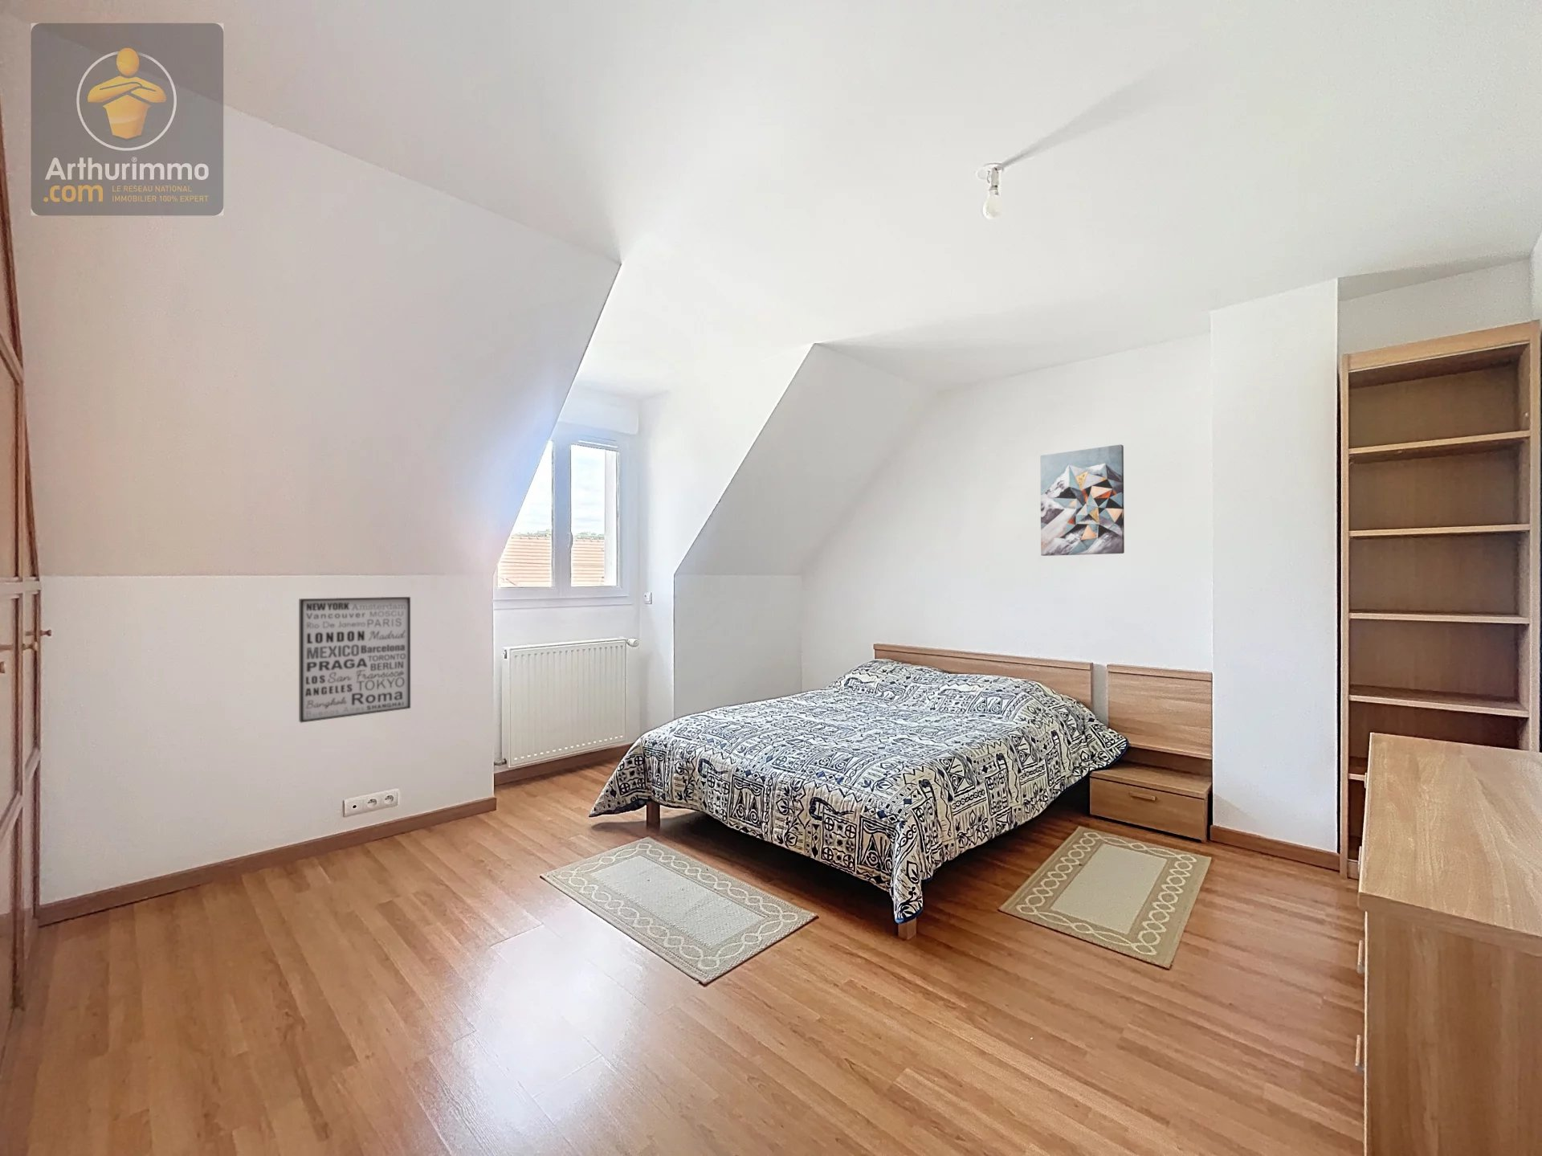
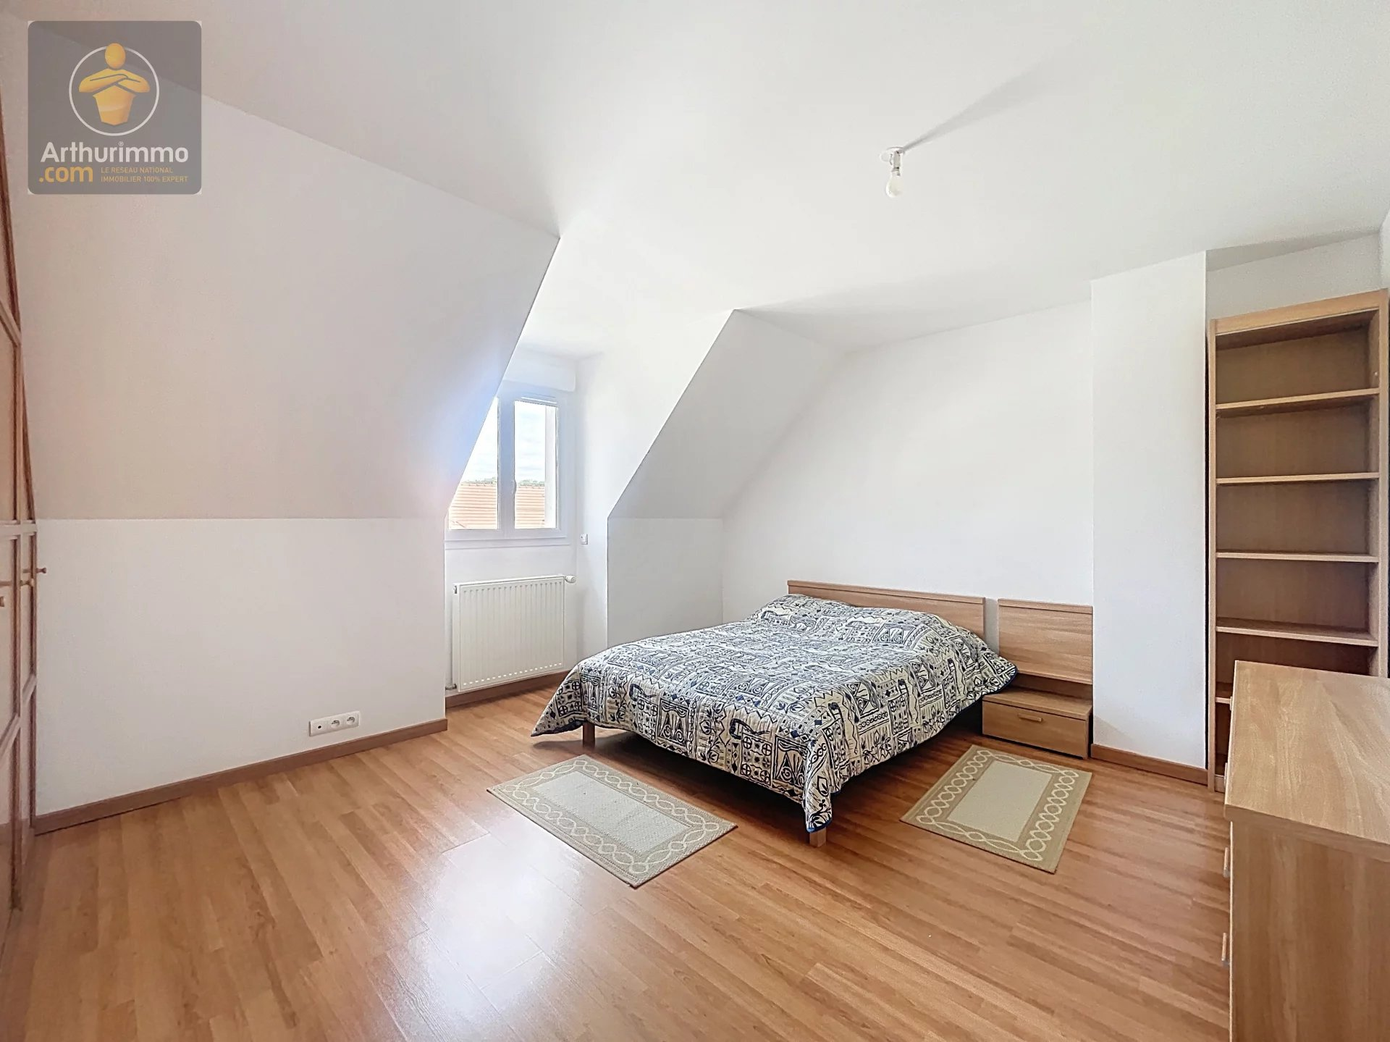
- wall art [297,596,412,724]
- wall art [1039,444,1126,556]
